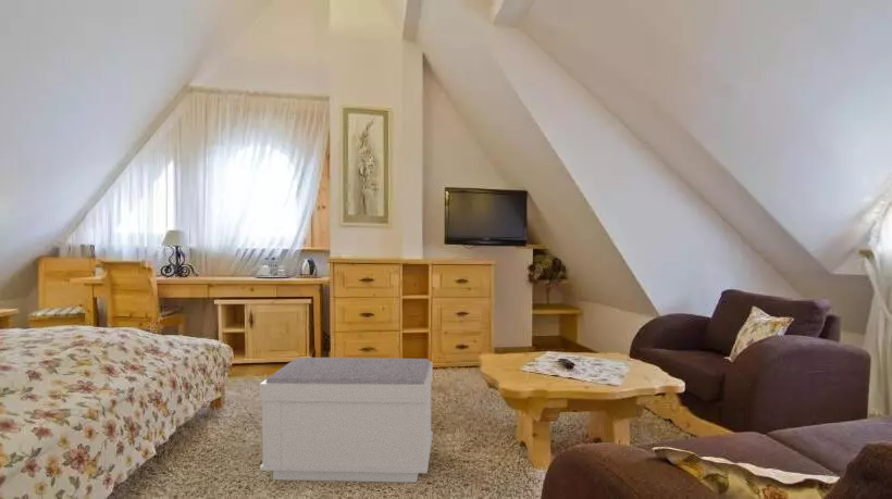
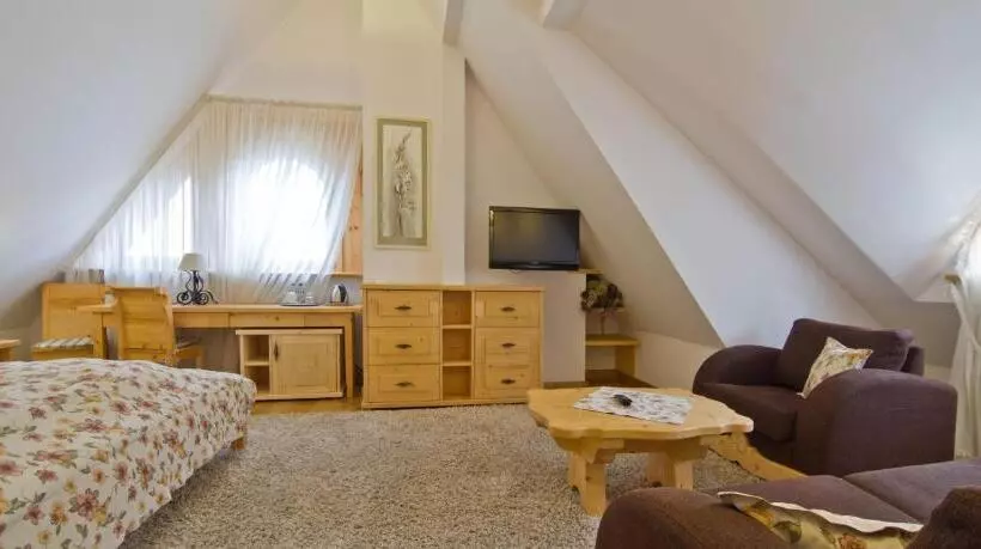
- bench [259,357,434,484]
